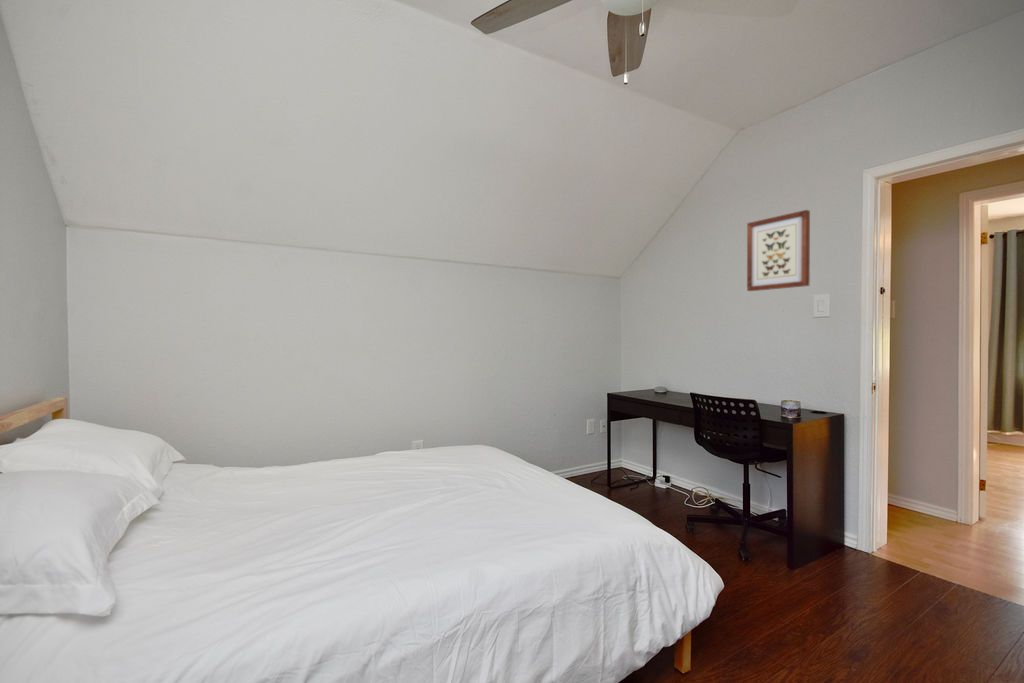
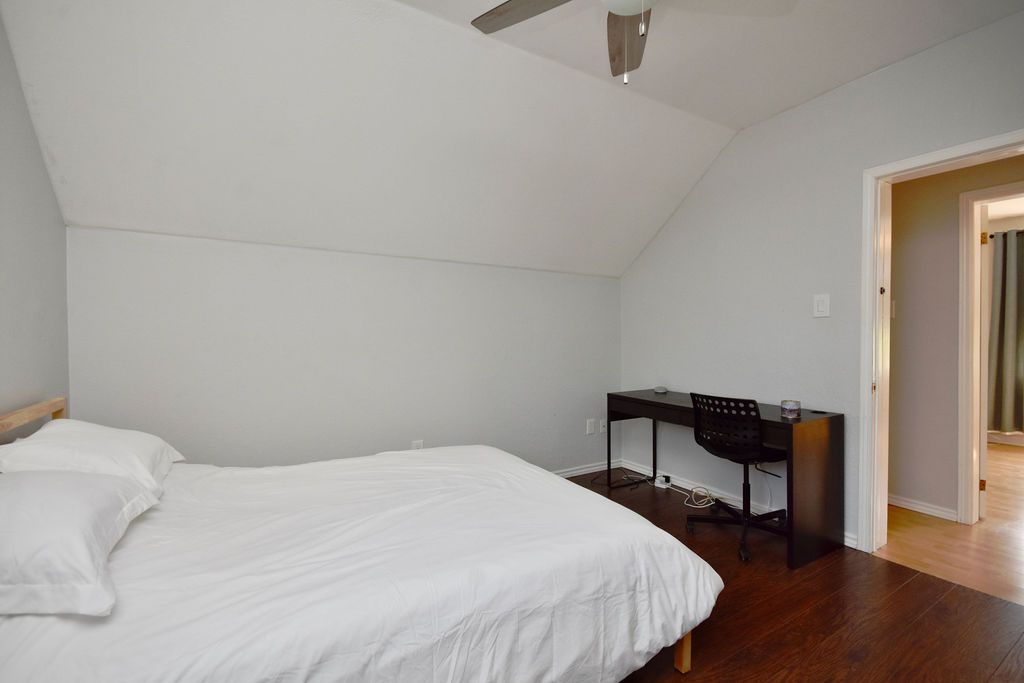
- wall art [746,209,811,292]
